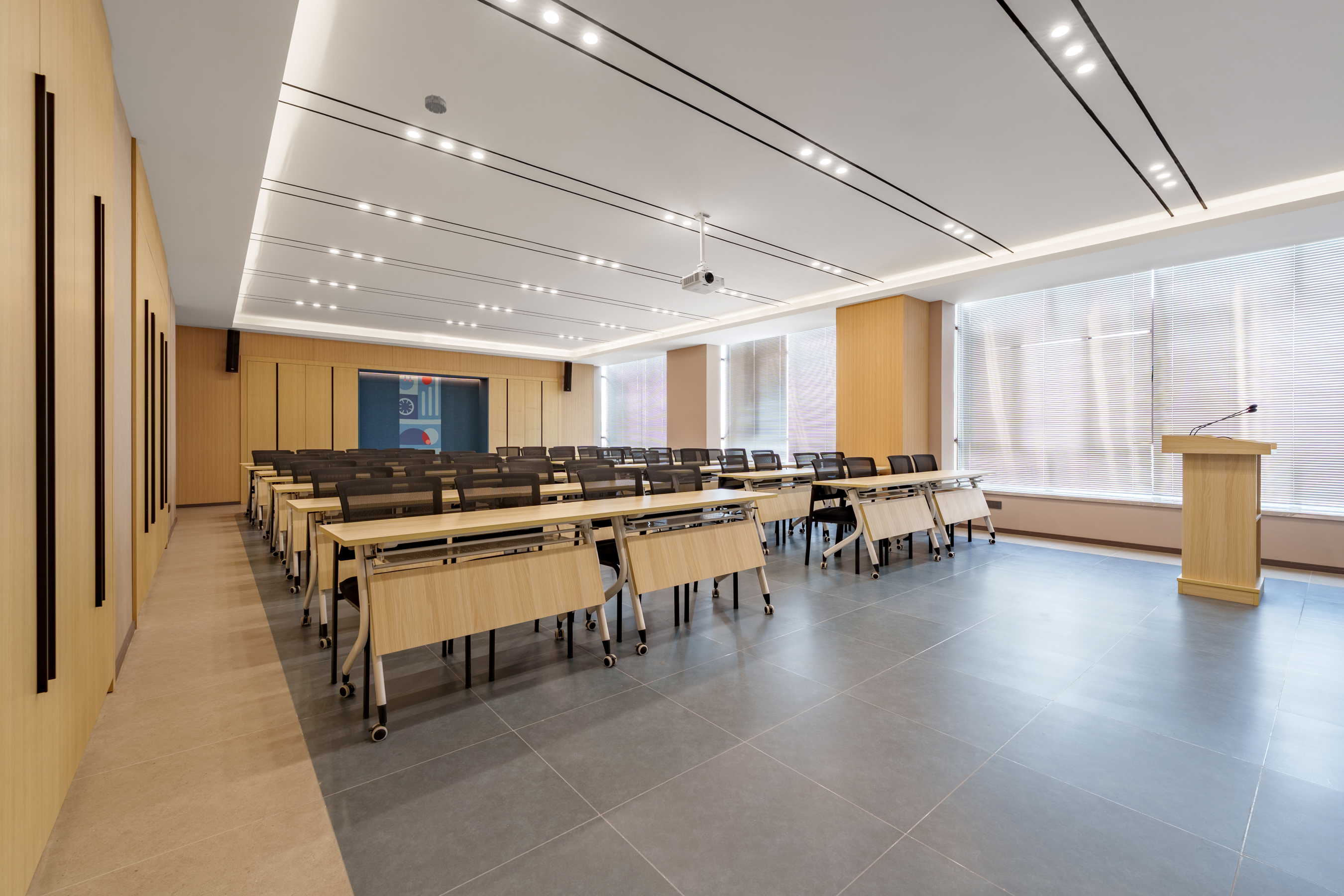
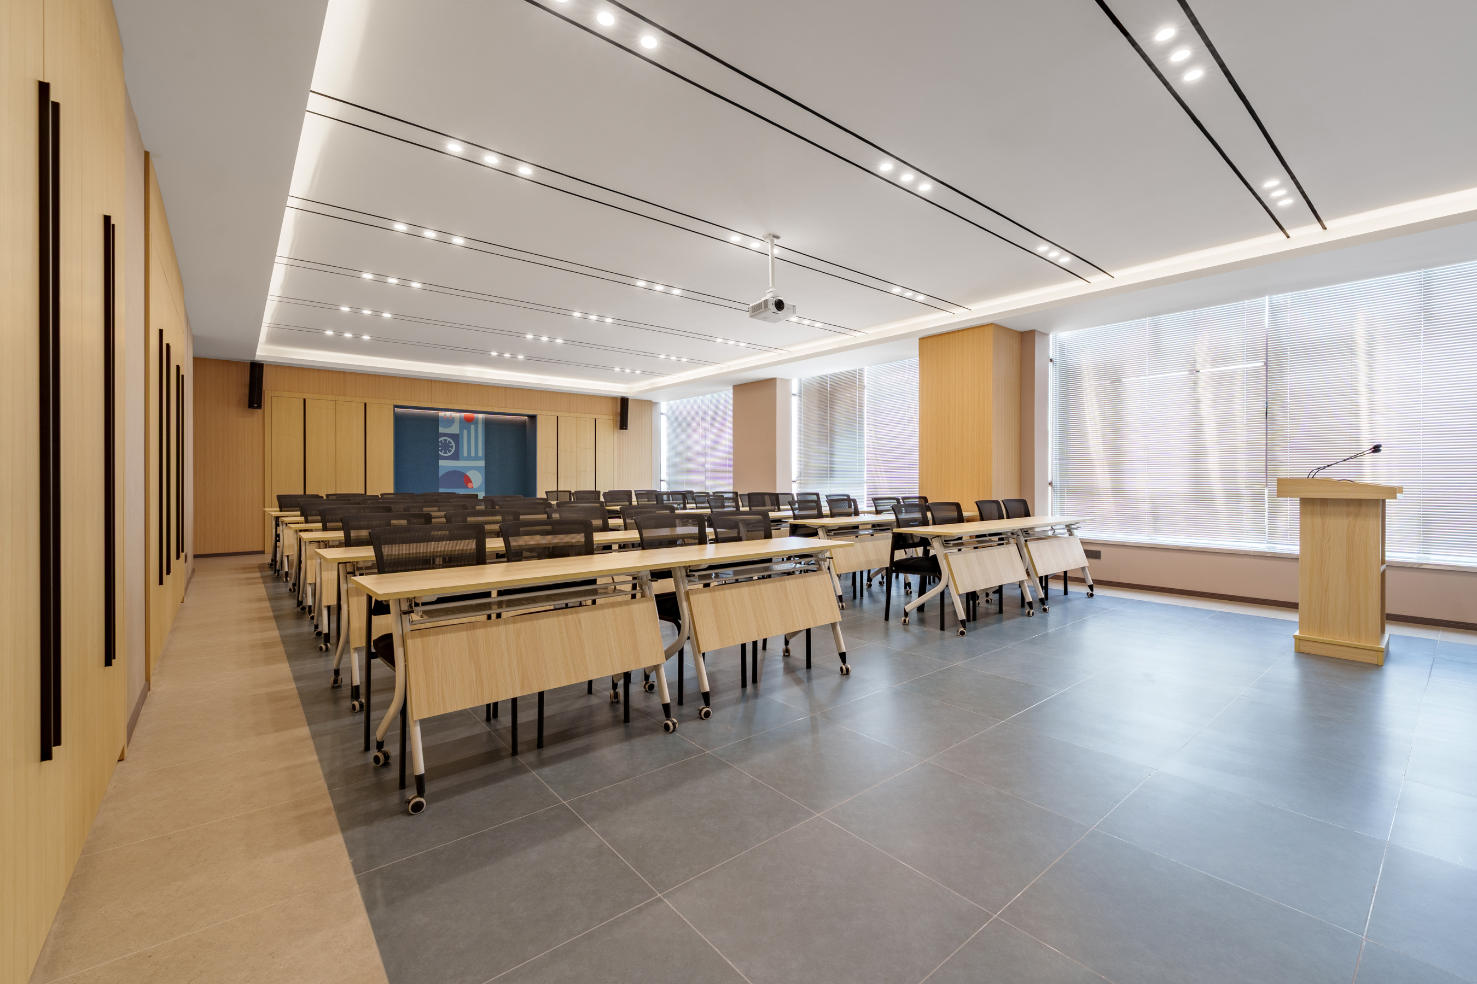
- smoke detector [425,94,447,114]
